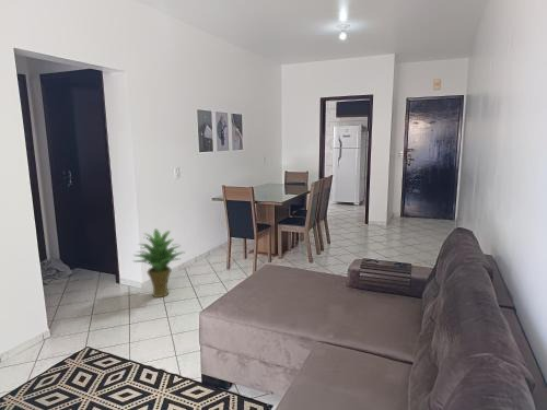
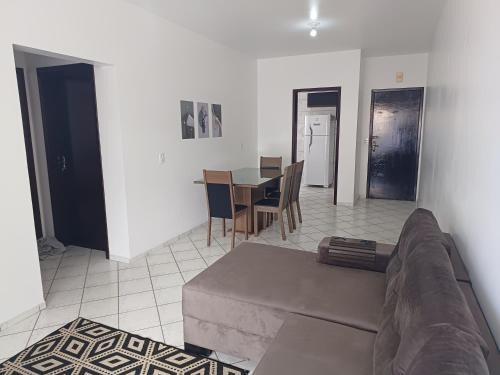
- potted plant [132,227,186,298]
